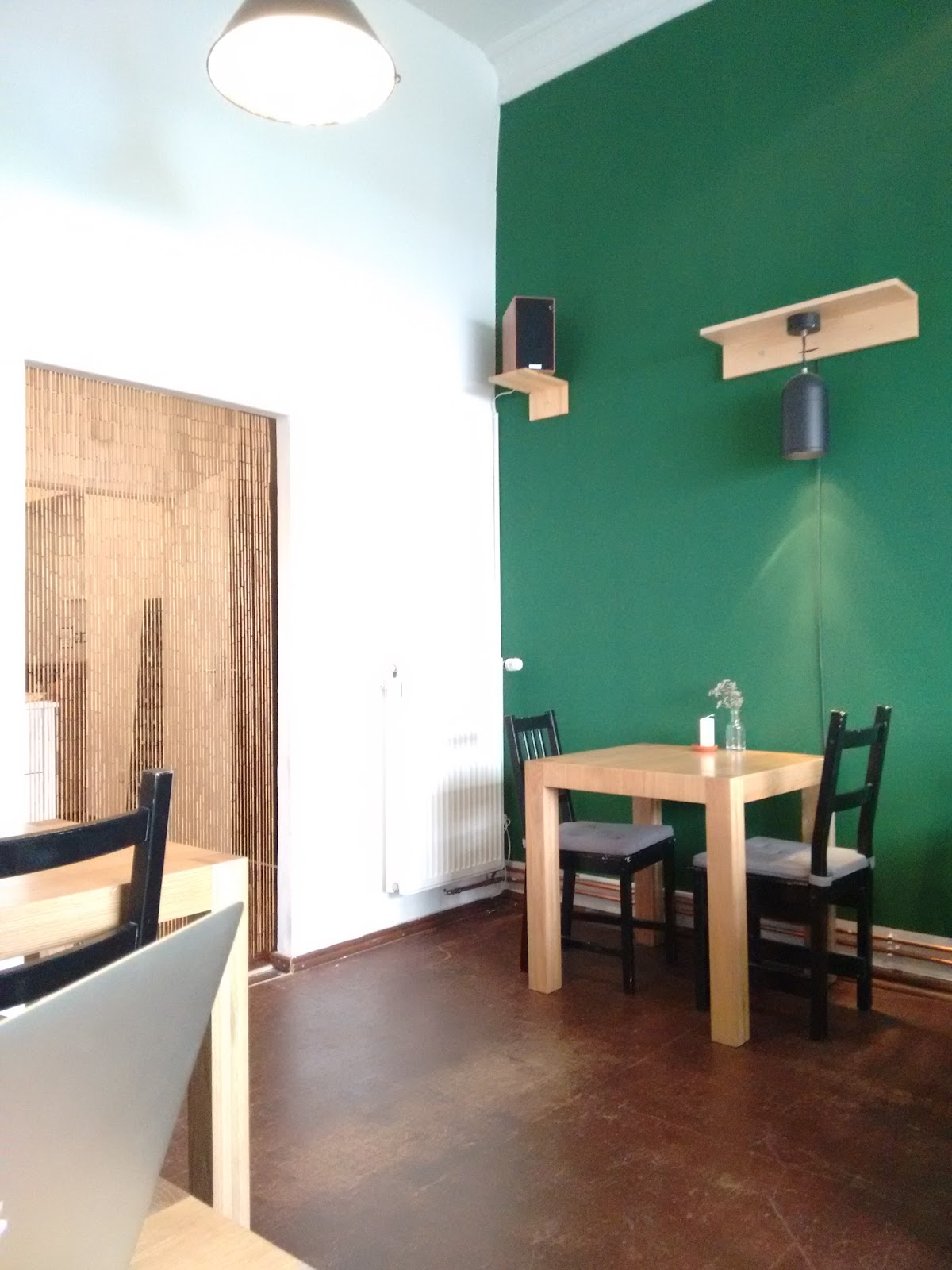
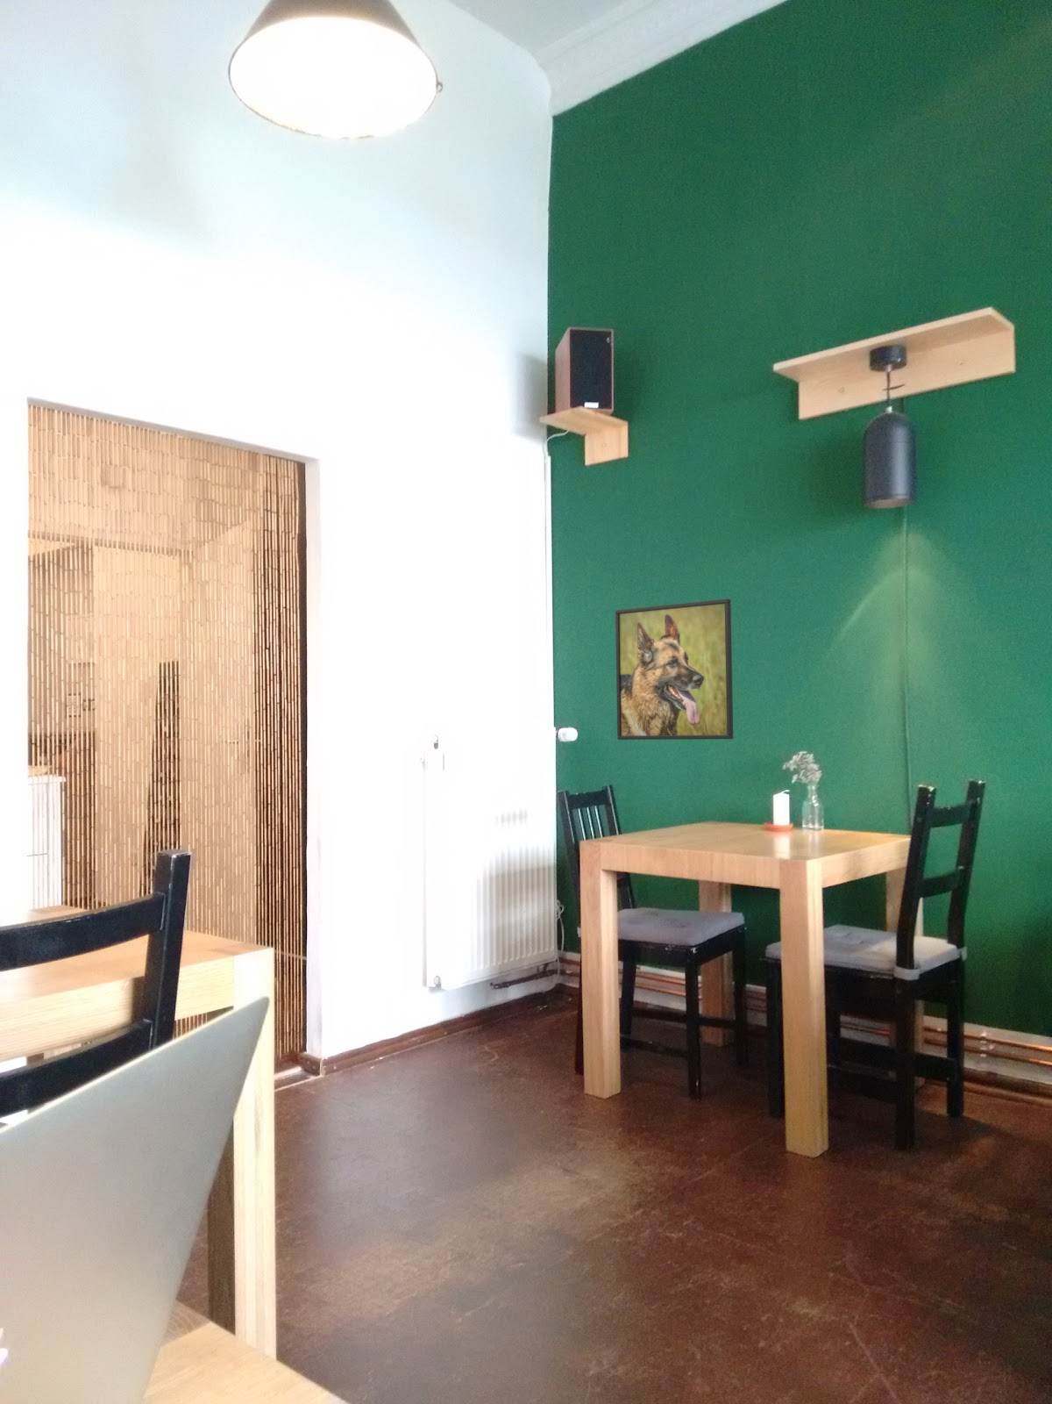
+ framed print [614,598,734,741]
